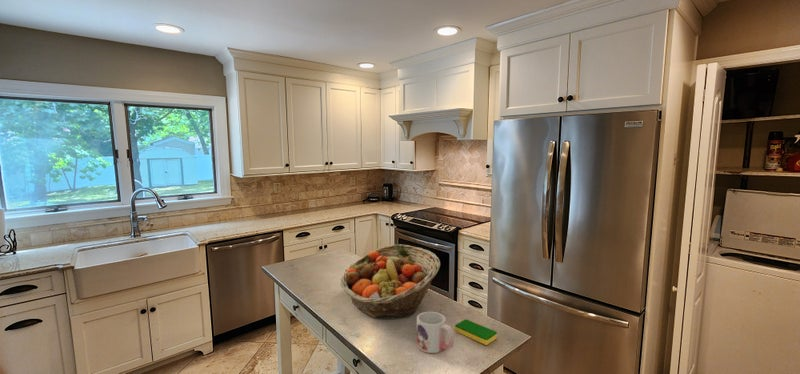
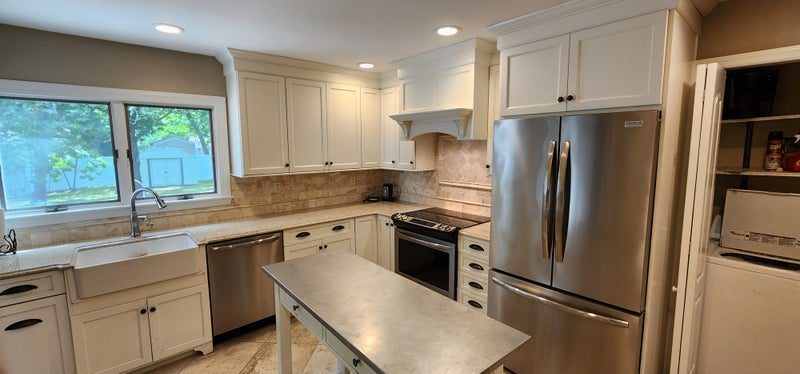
- fruit basket [340,243,441,320]
- mug [416,311,455,354]
- dish sponge [454,318,498,346]
